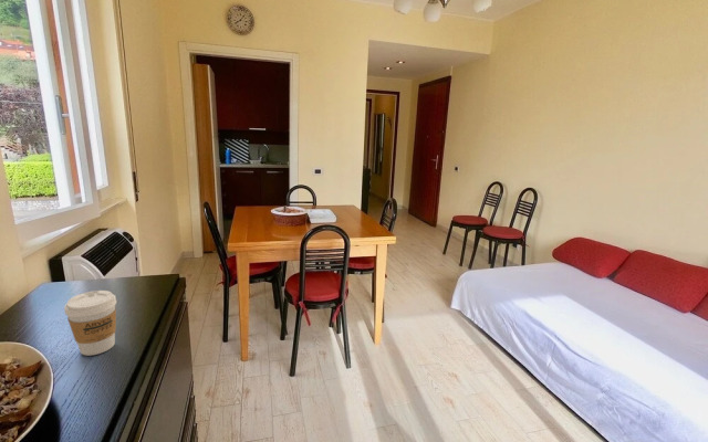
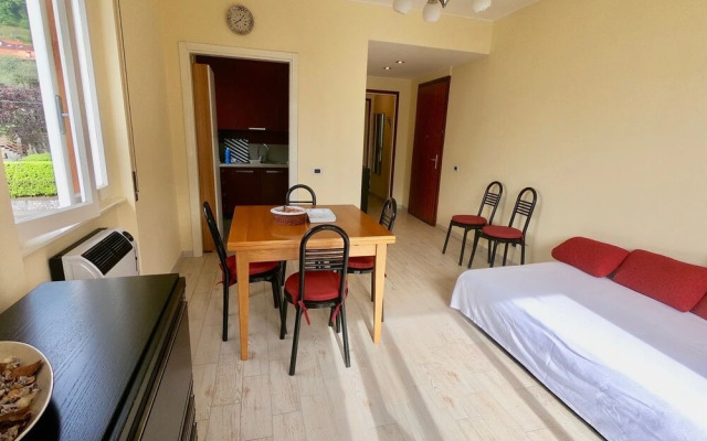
- coffee cup [63,290,117,357]
